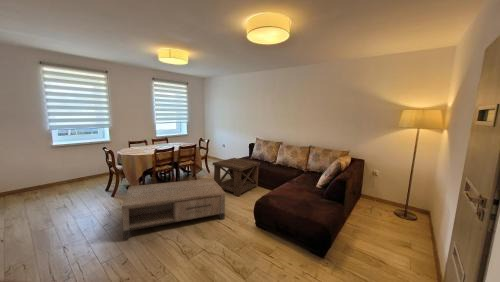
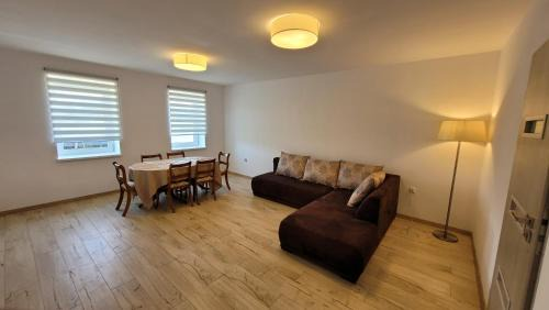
- side table [212,157,261,197]
- coffee table [121,177,226,240]
